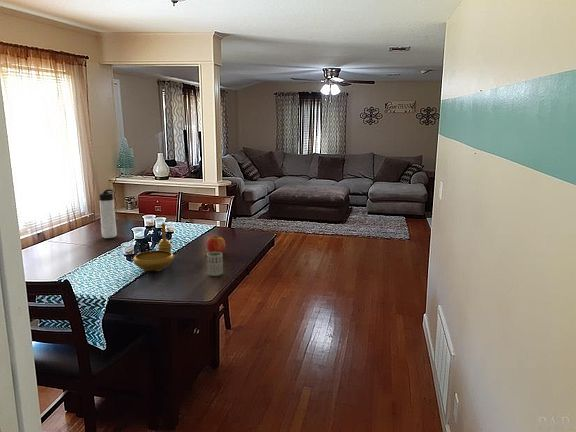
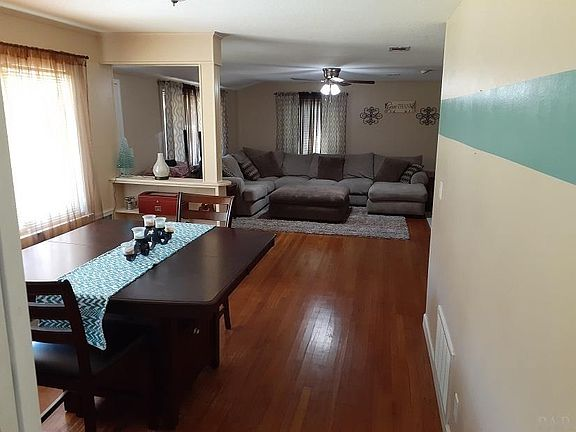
- decorative bowl [132,222,175,272]
- cup [206,252,224,277]
- fruit [206,234,226,254]
- thermos bottle [98,188,118,239]
